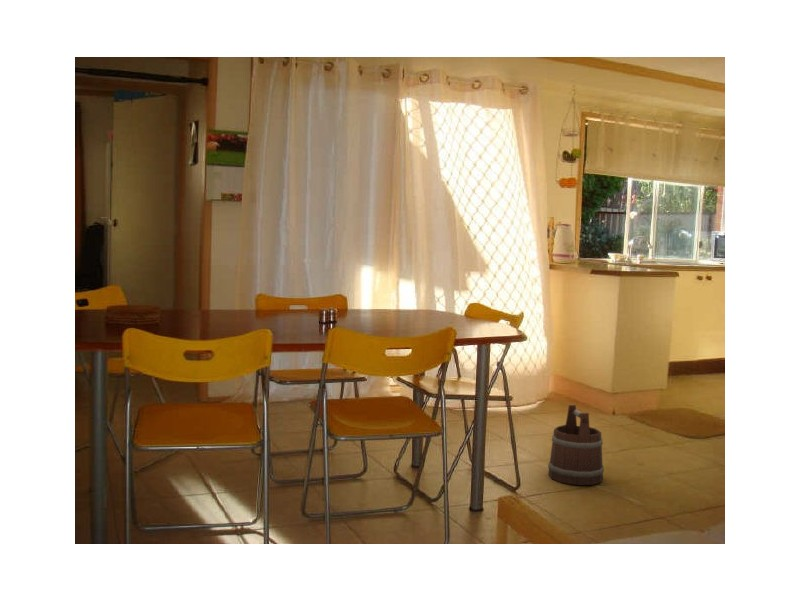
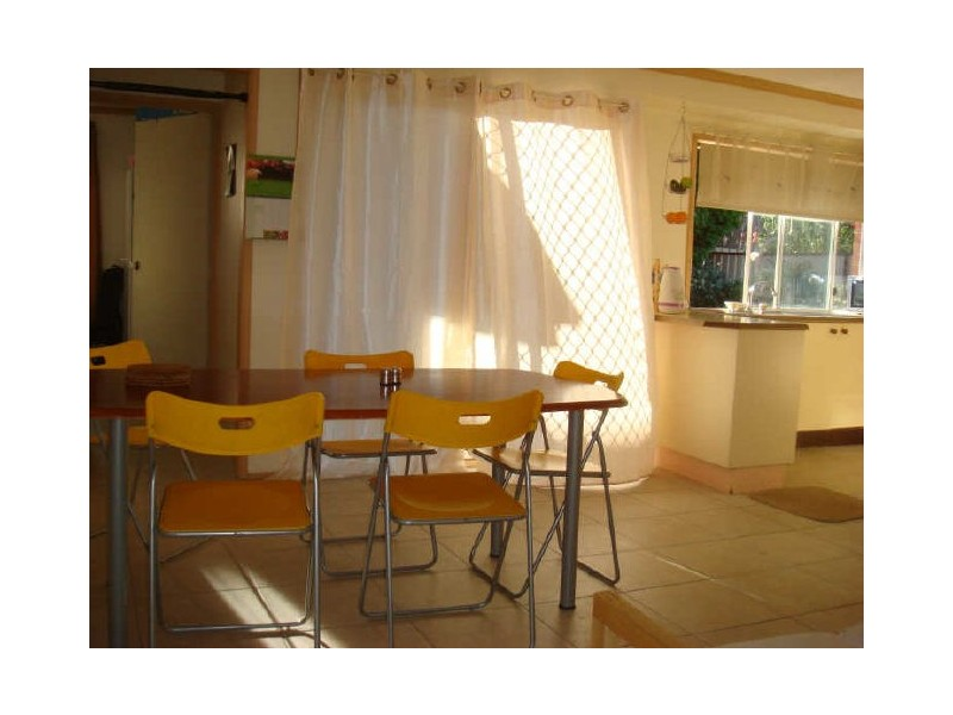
- bucket [547,404,605,486]
